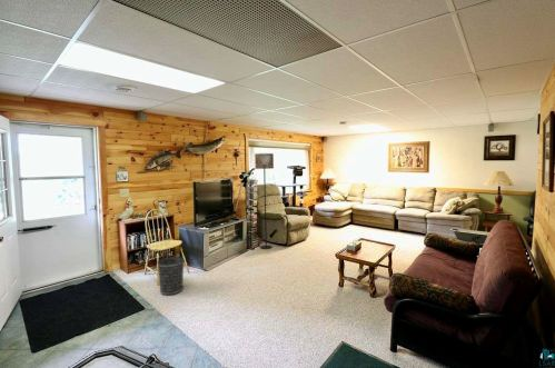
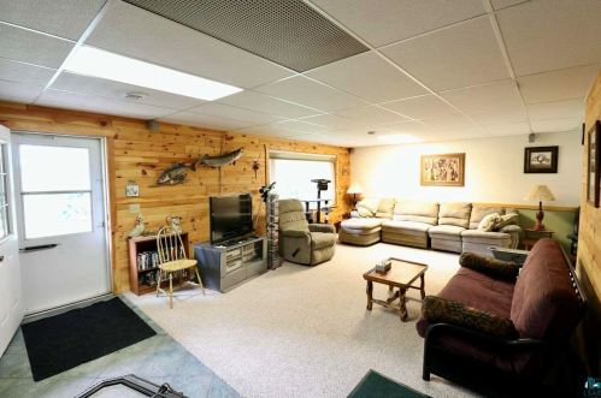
- floor lamp [254,152,275,250]
- wastebasket [157,256,185,296]
